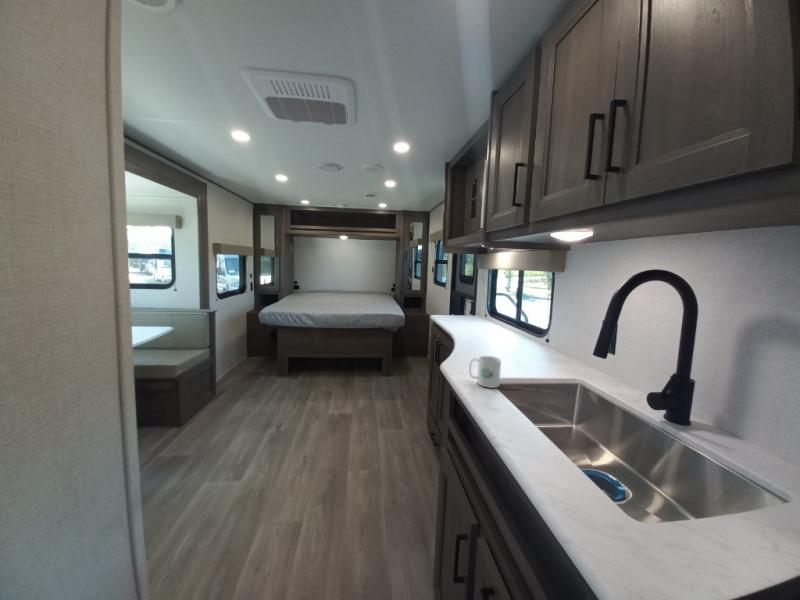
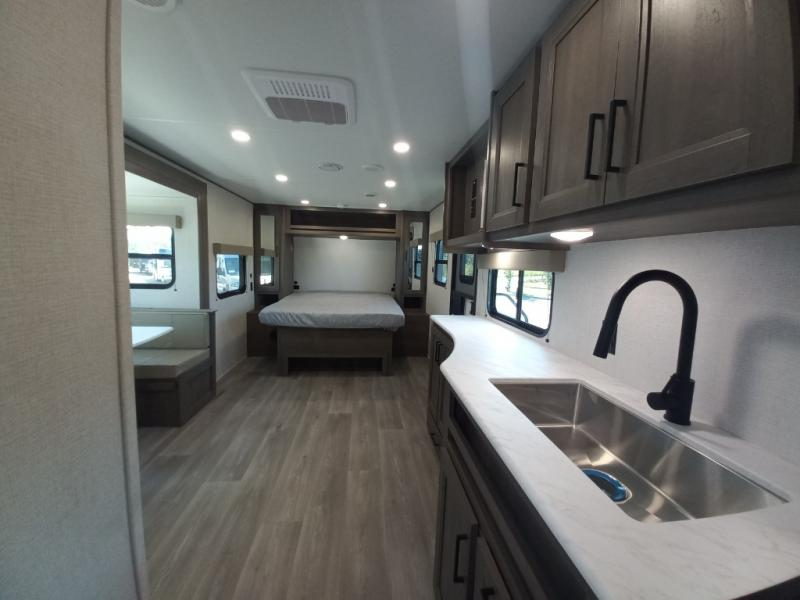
- mug [468,355,502,389]
